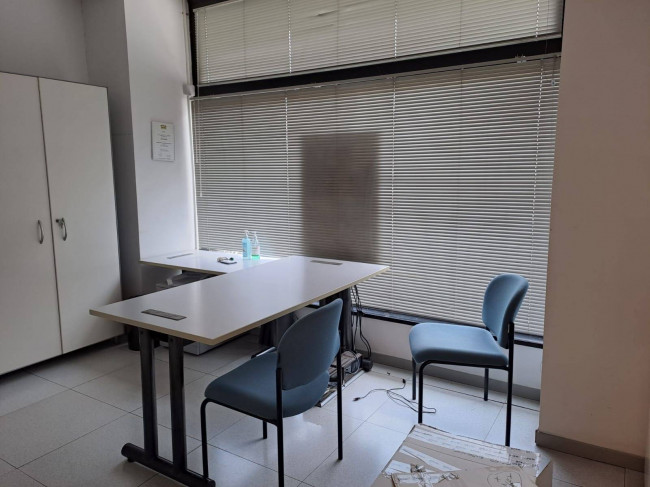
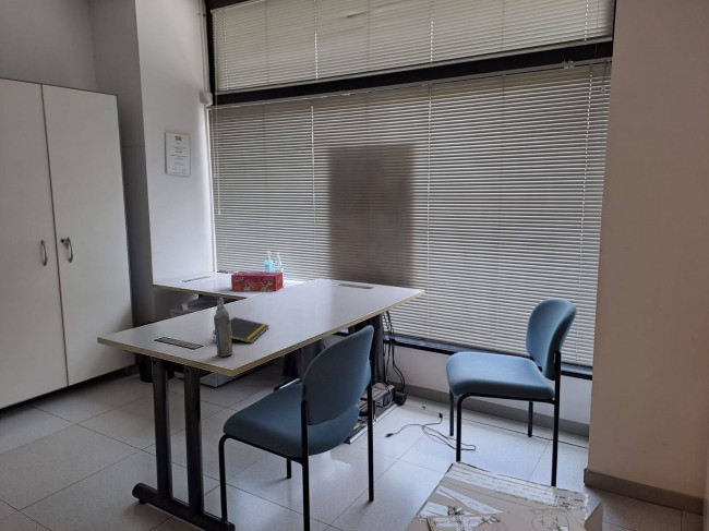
+ aerosol can [213,297,233,358]
+ tissue box [230,270,284,292]
+ notepad [212,316,271,345]
